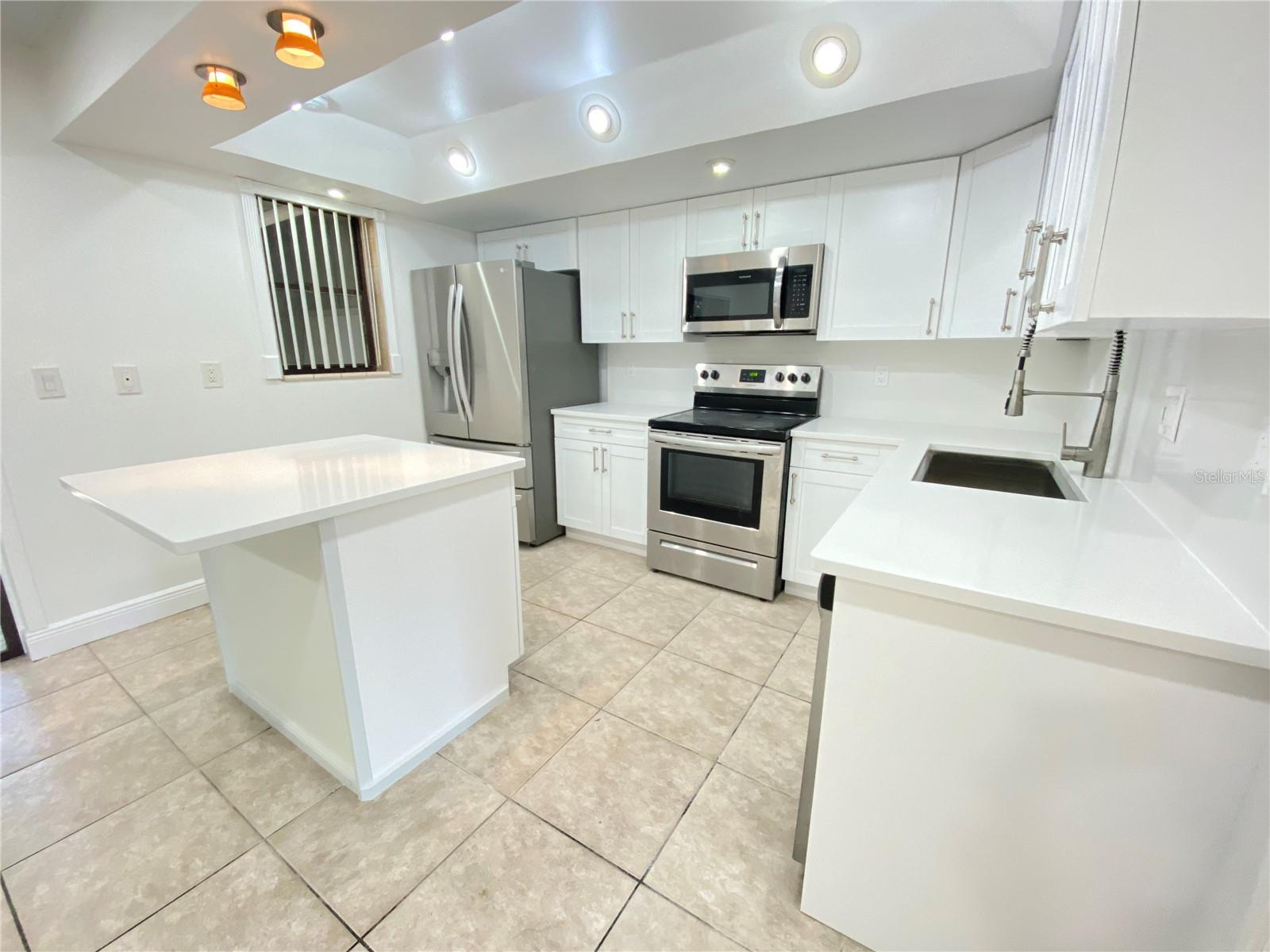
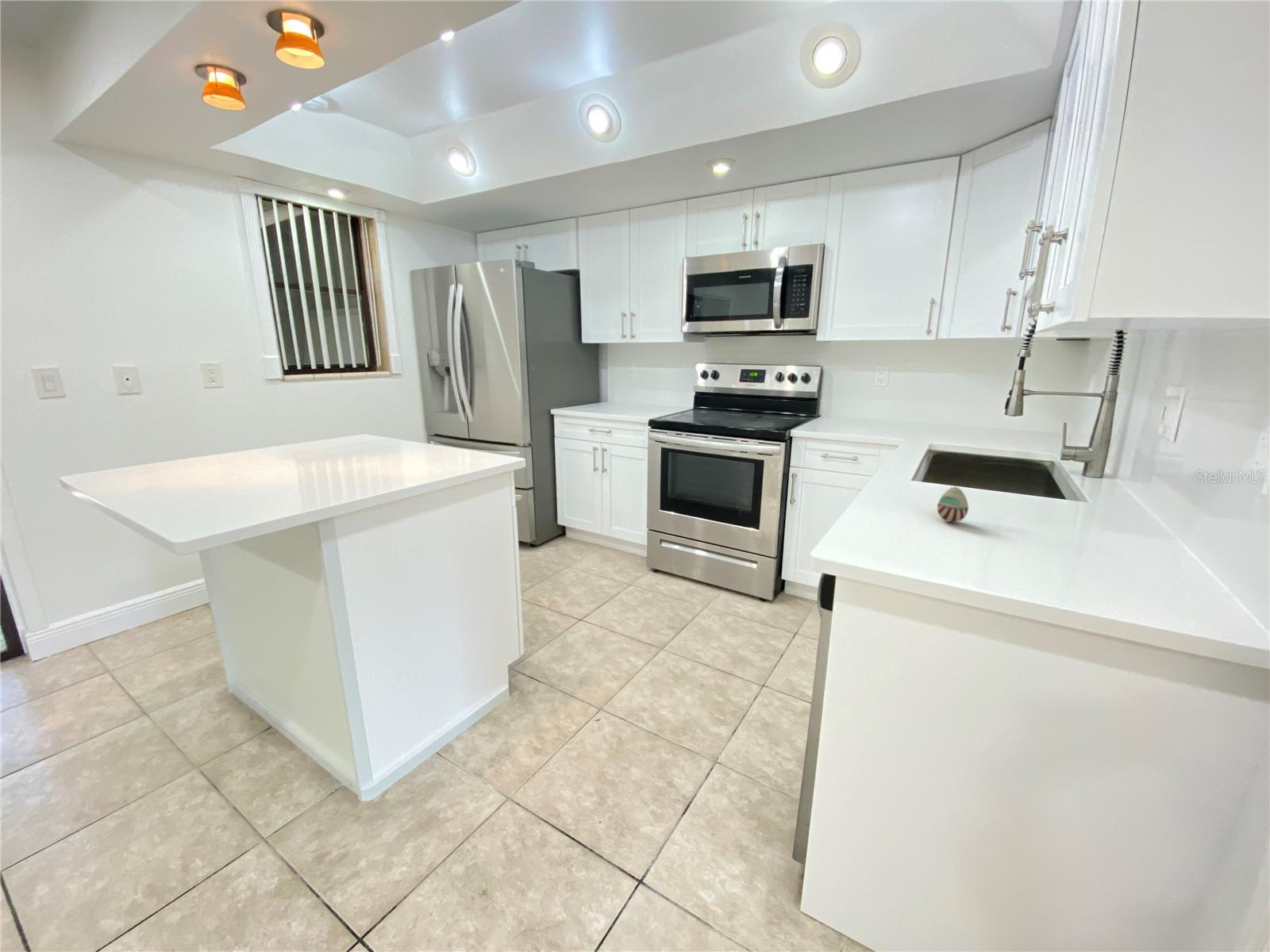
+ decorative egg [937,486,969,523]
